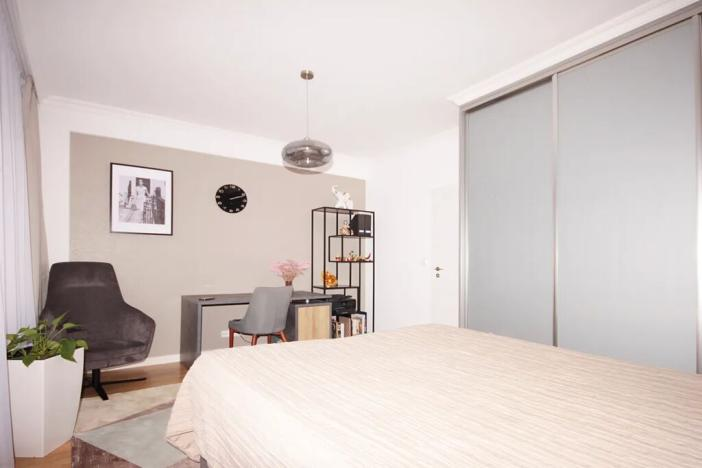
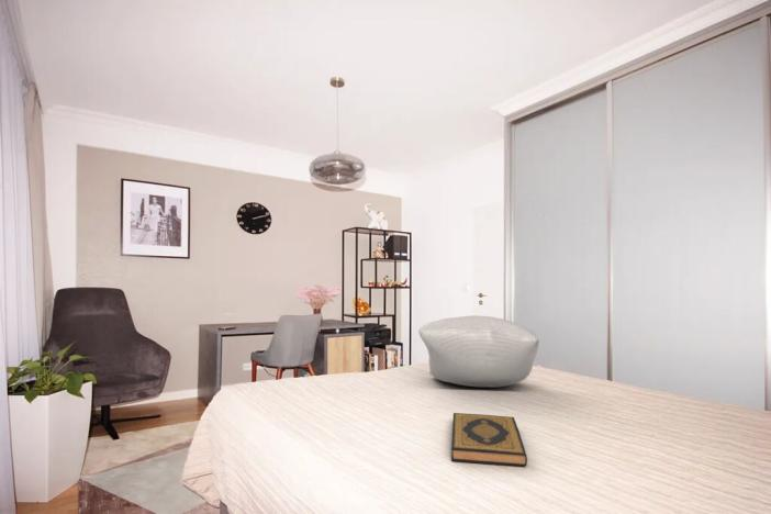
+ pillow [417,314,540,389]
+ hardback book [450,412,528,467]
